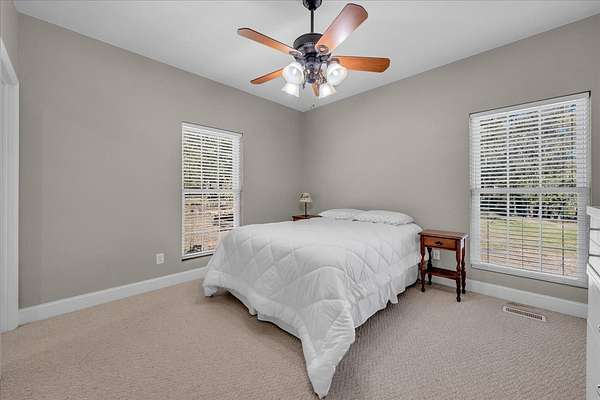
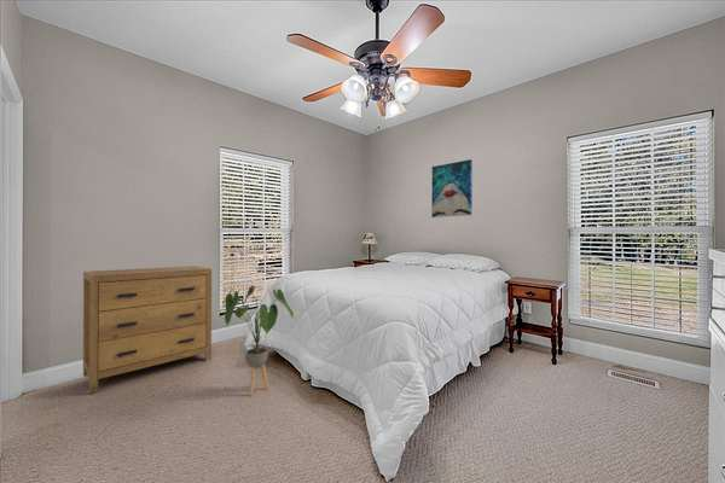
+ house plant [224,285,295,396]
+ wall art [430,158,474,219]
+ dresser [82,264,213,394]
